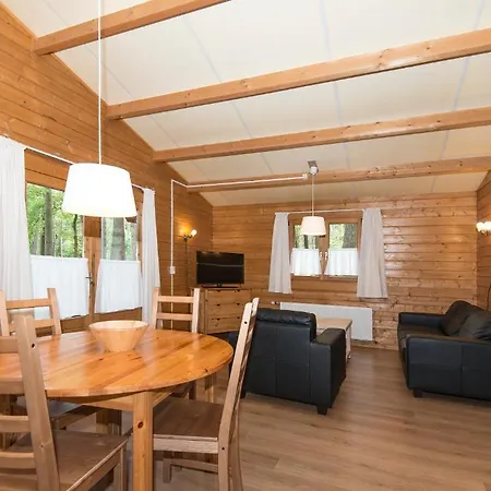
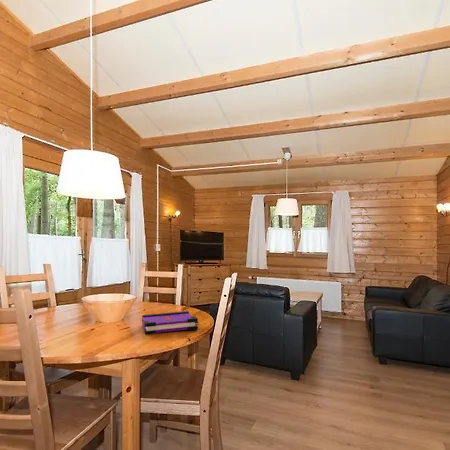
+ board game [141,310,200,336]
